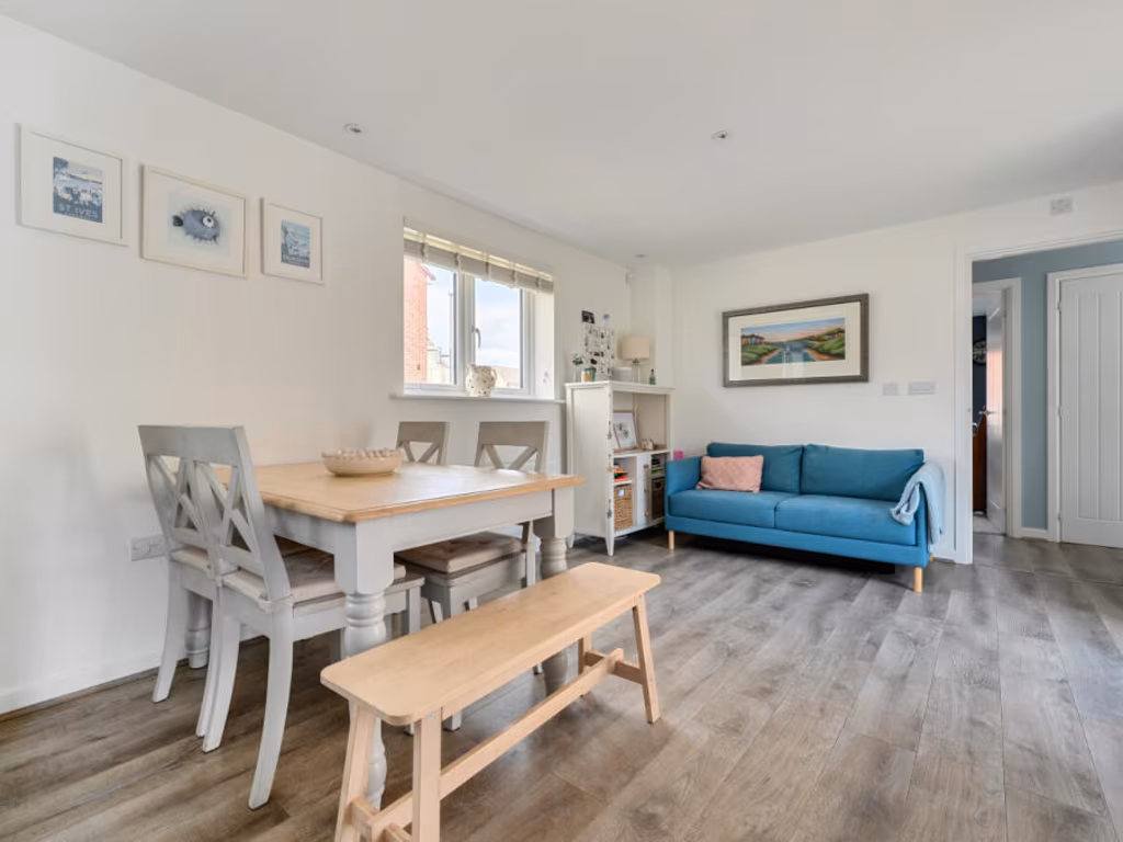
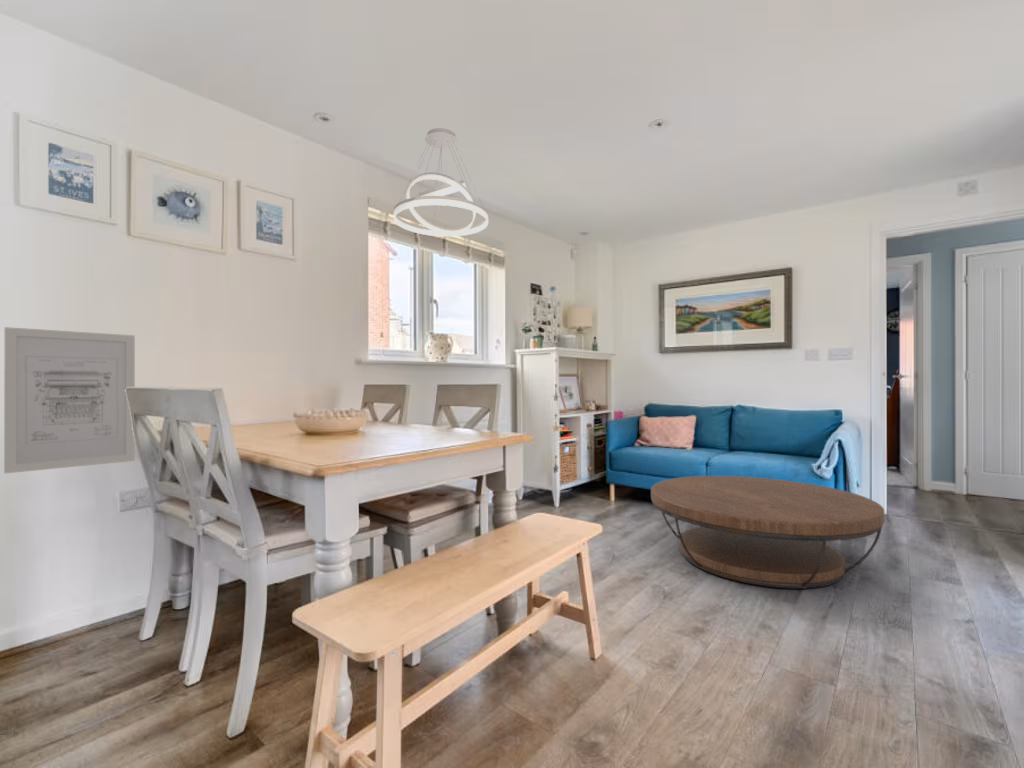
+ pendant light [393,127,489,238]
+ wall art [3,326,136,474]
+ coffee table [650,475,885,590]
